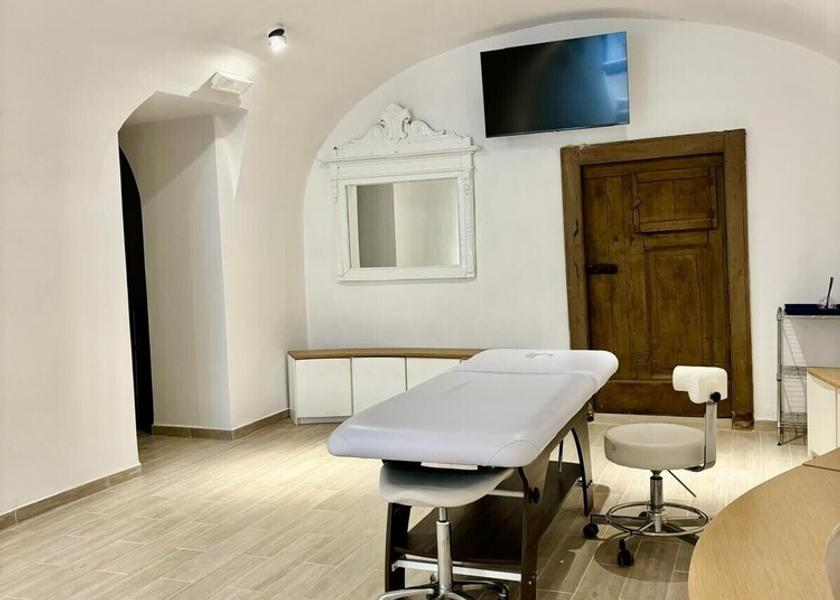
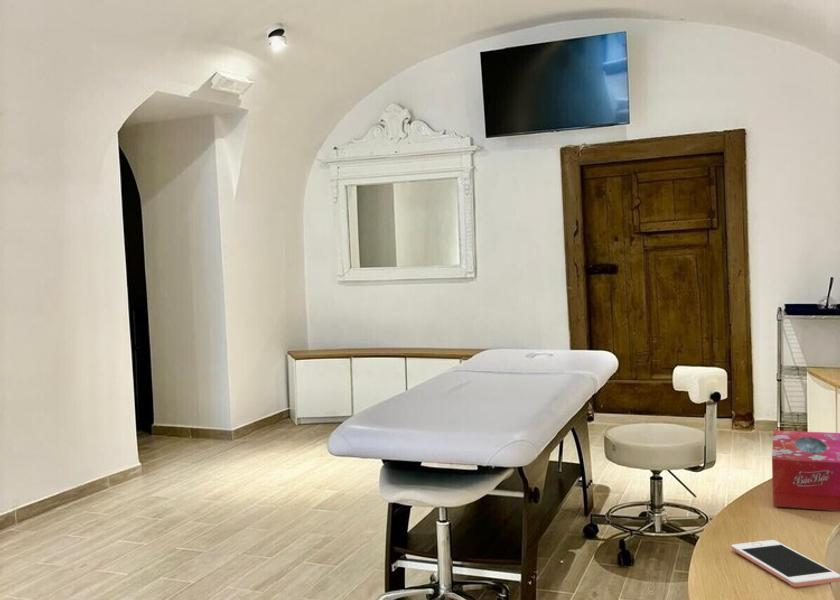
+ cell phone [730,539,840,588]
+ tissue box [771,429,840,512]
